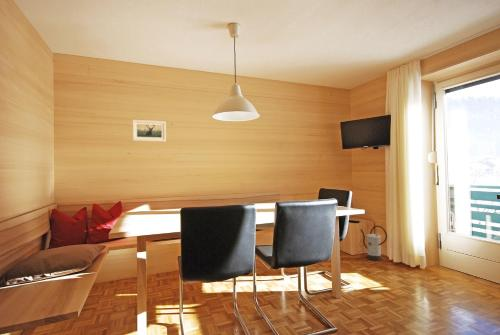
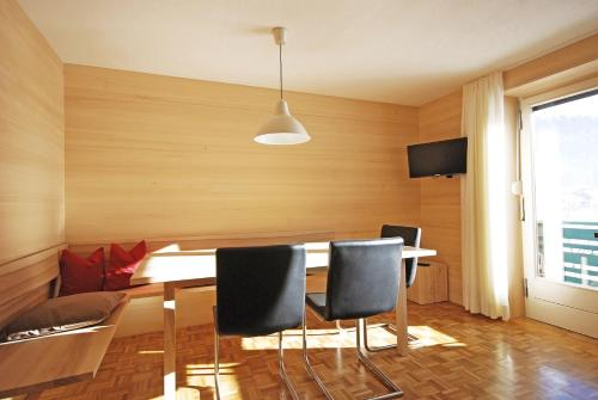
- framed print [132,119,167,143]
- watering can [359,225,388,262]
